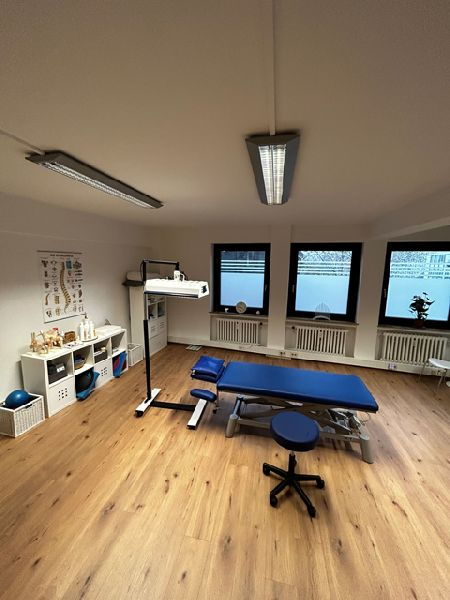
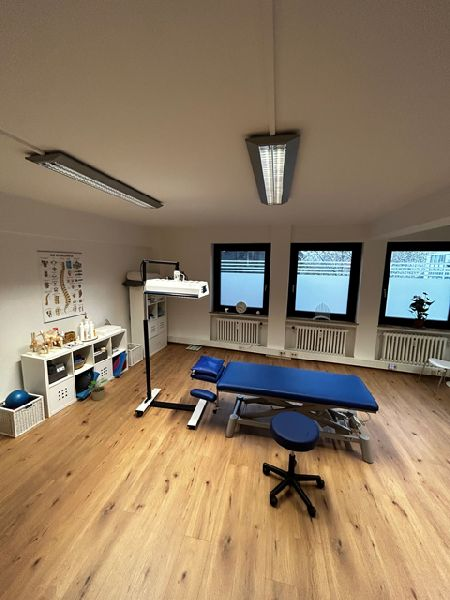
+ potted plant [87,377,110,402]
